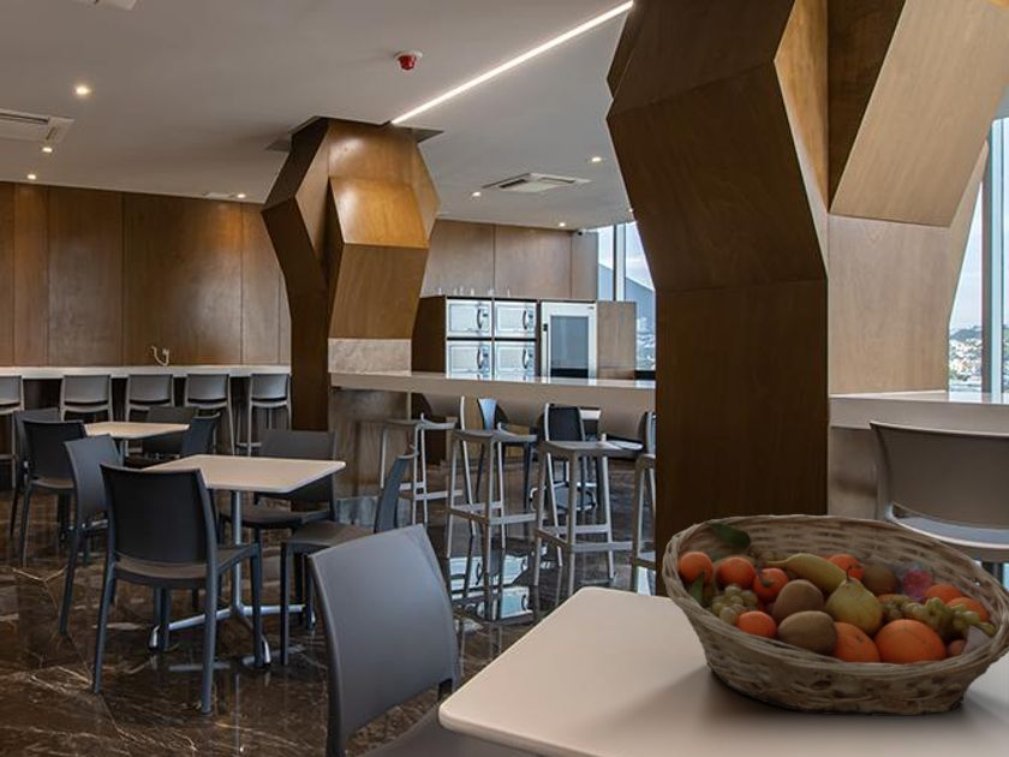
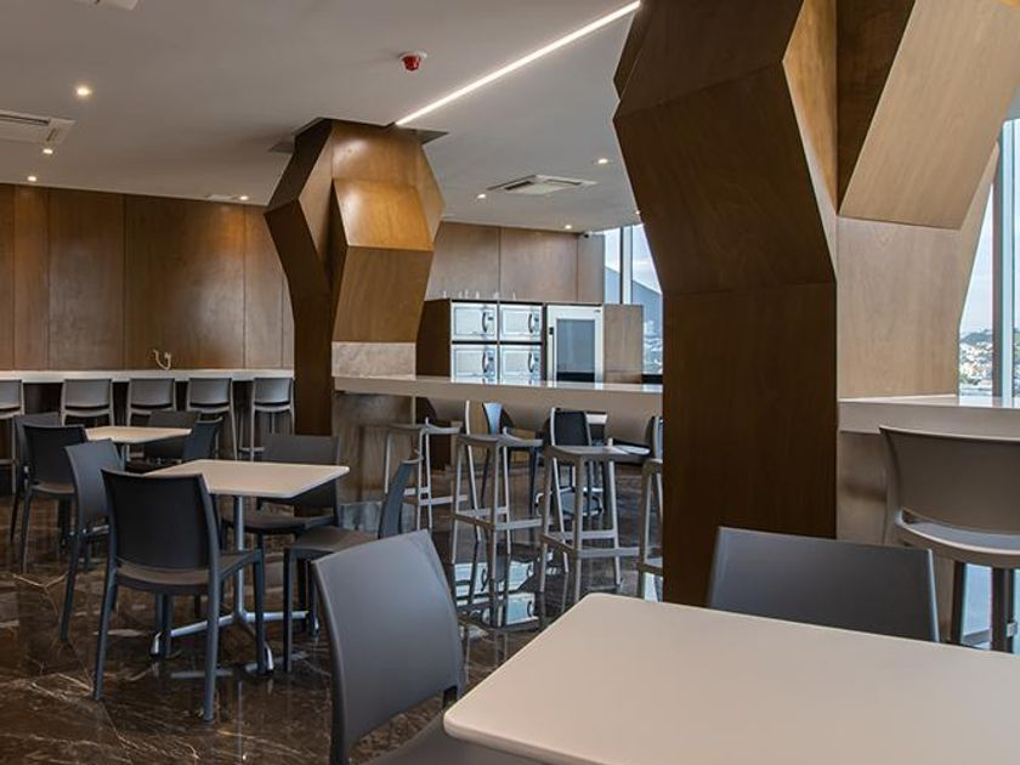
- fruit basket [661,513,1009,717]
